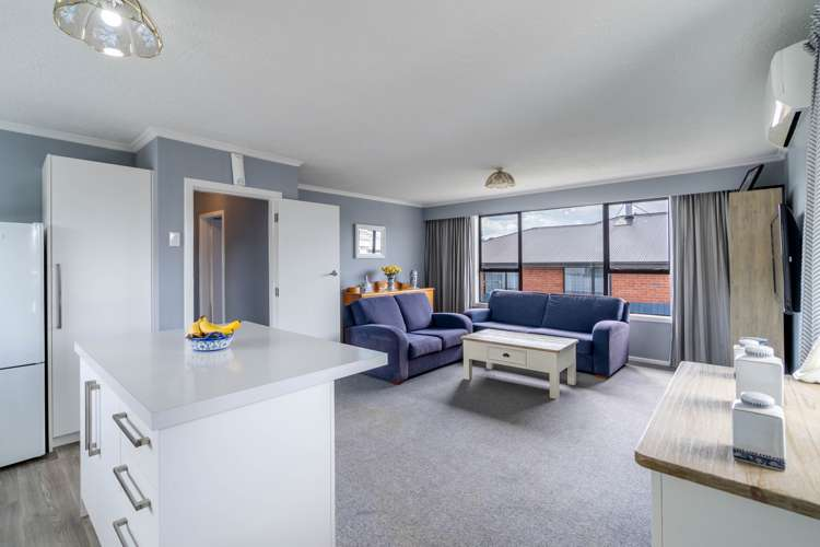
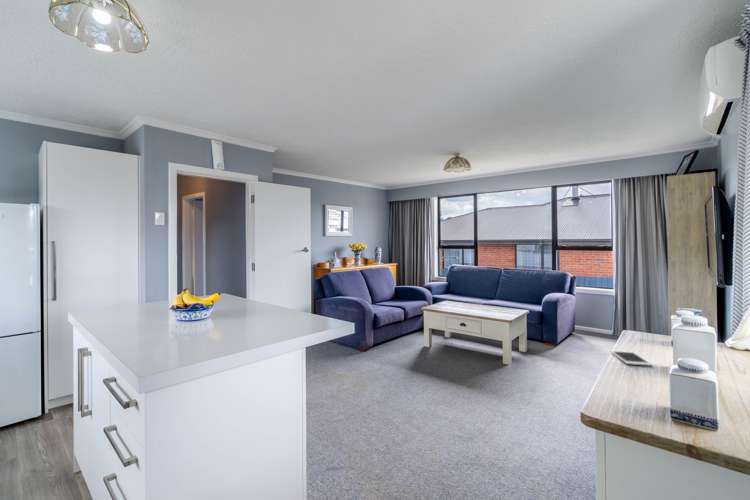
+ cell phone [609,349,653,367]
